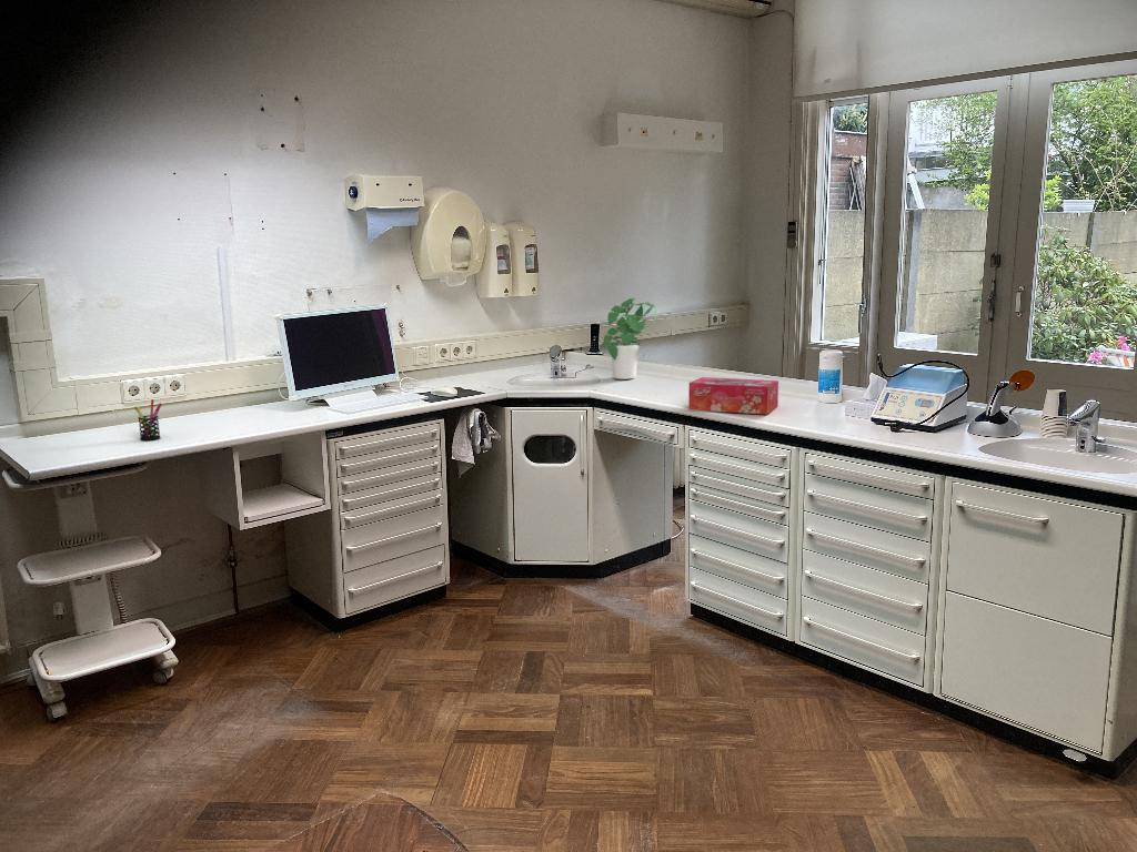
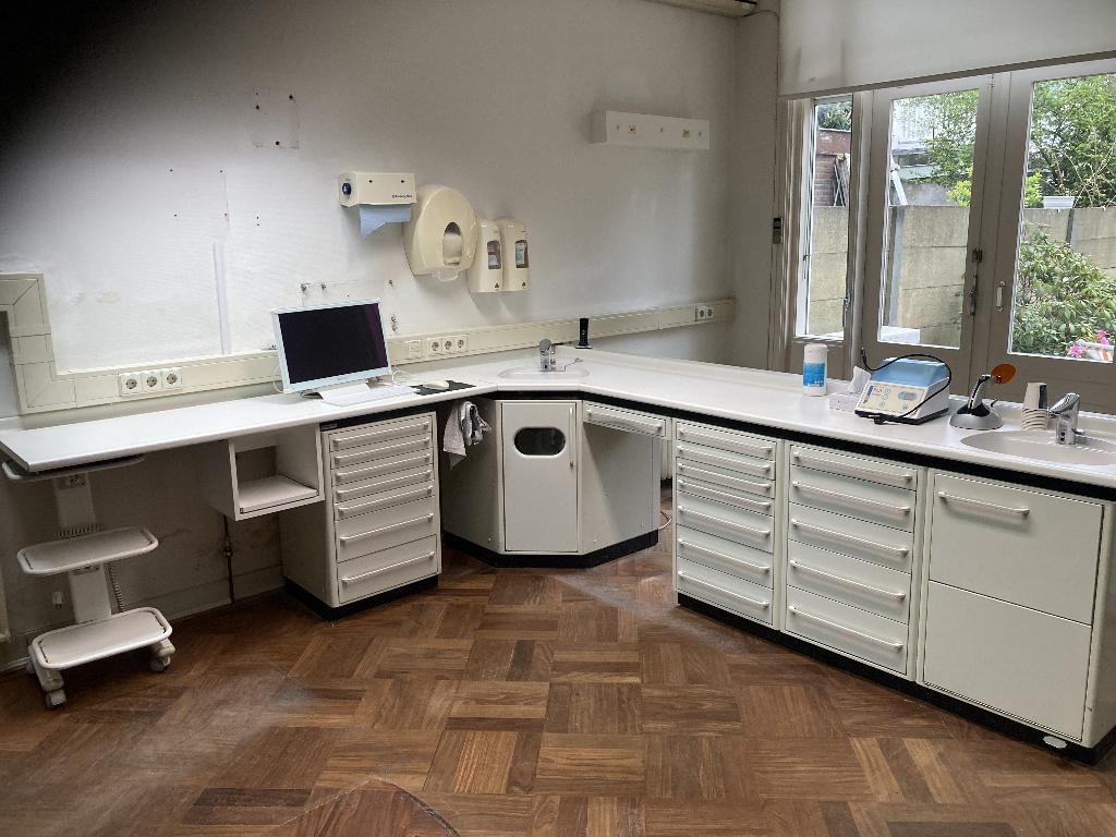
- potted plant [598,297,657,381]
- pen holder [133,398,163,442]
- tissue box [687,376,779,415]
